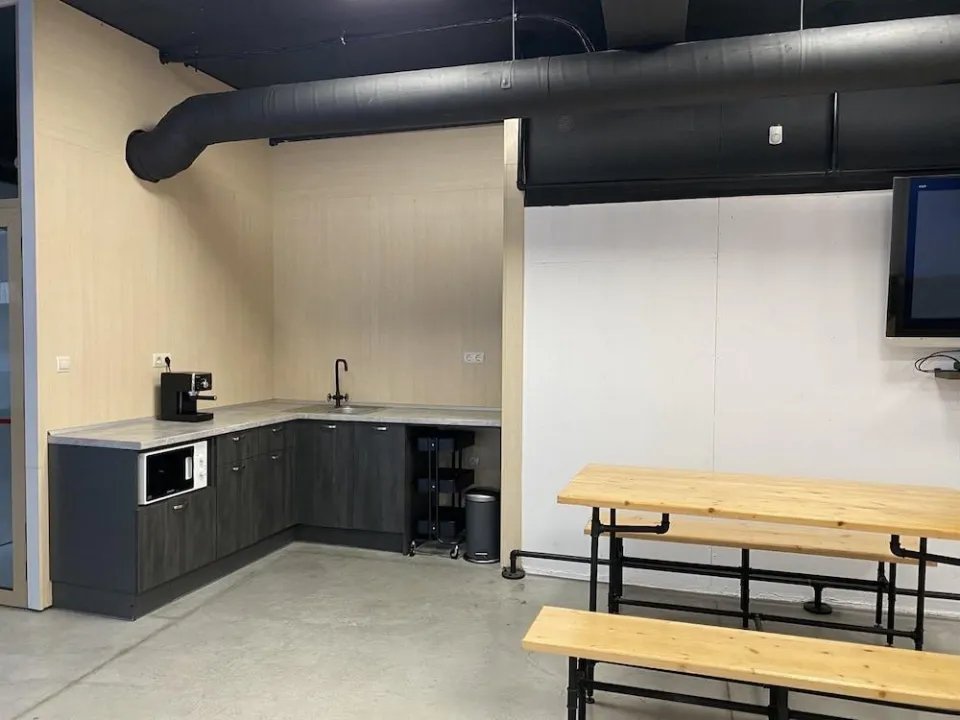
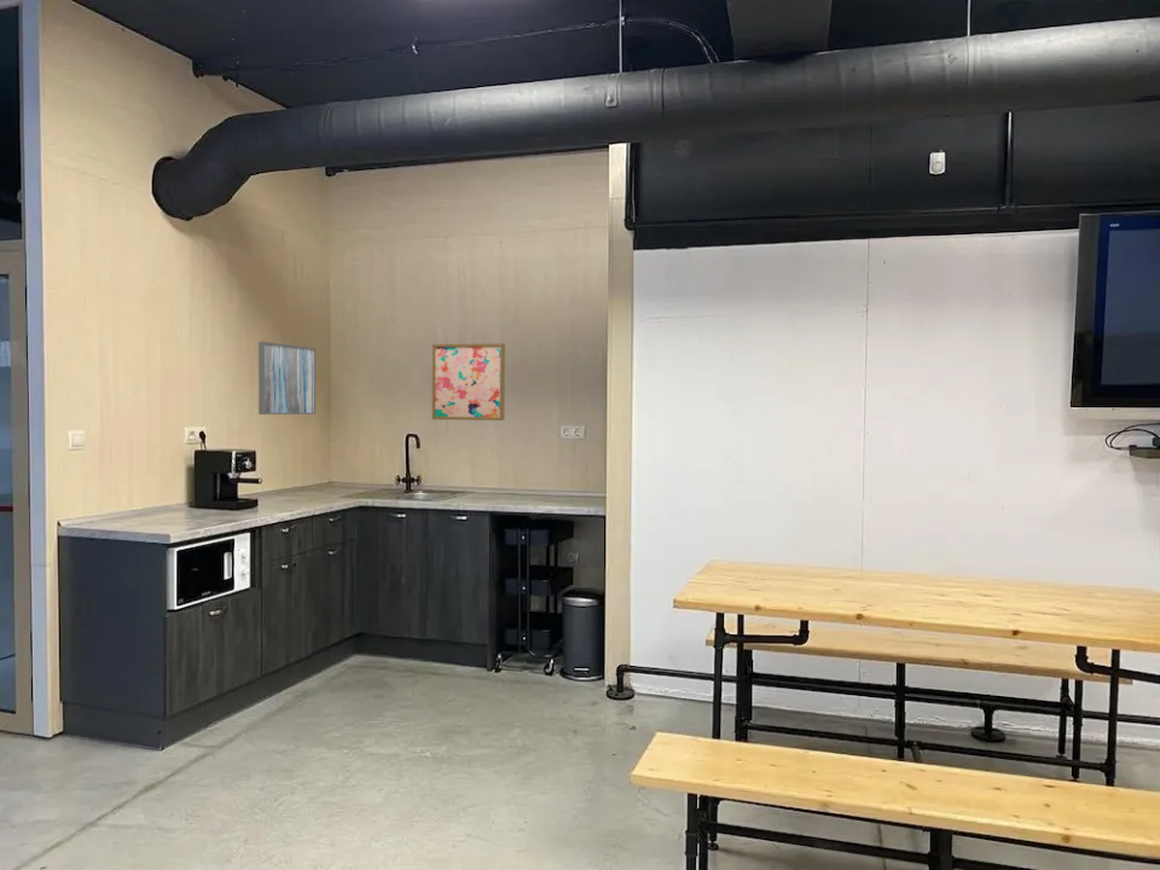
+ wall art [257,341,317,416]
+ wall art [431,342,506,422]
